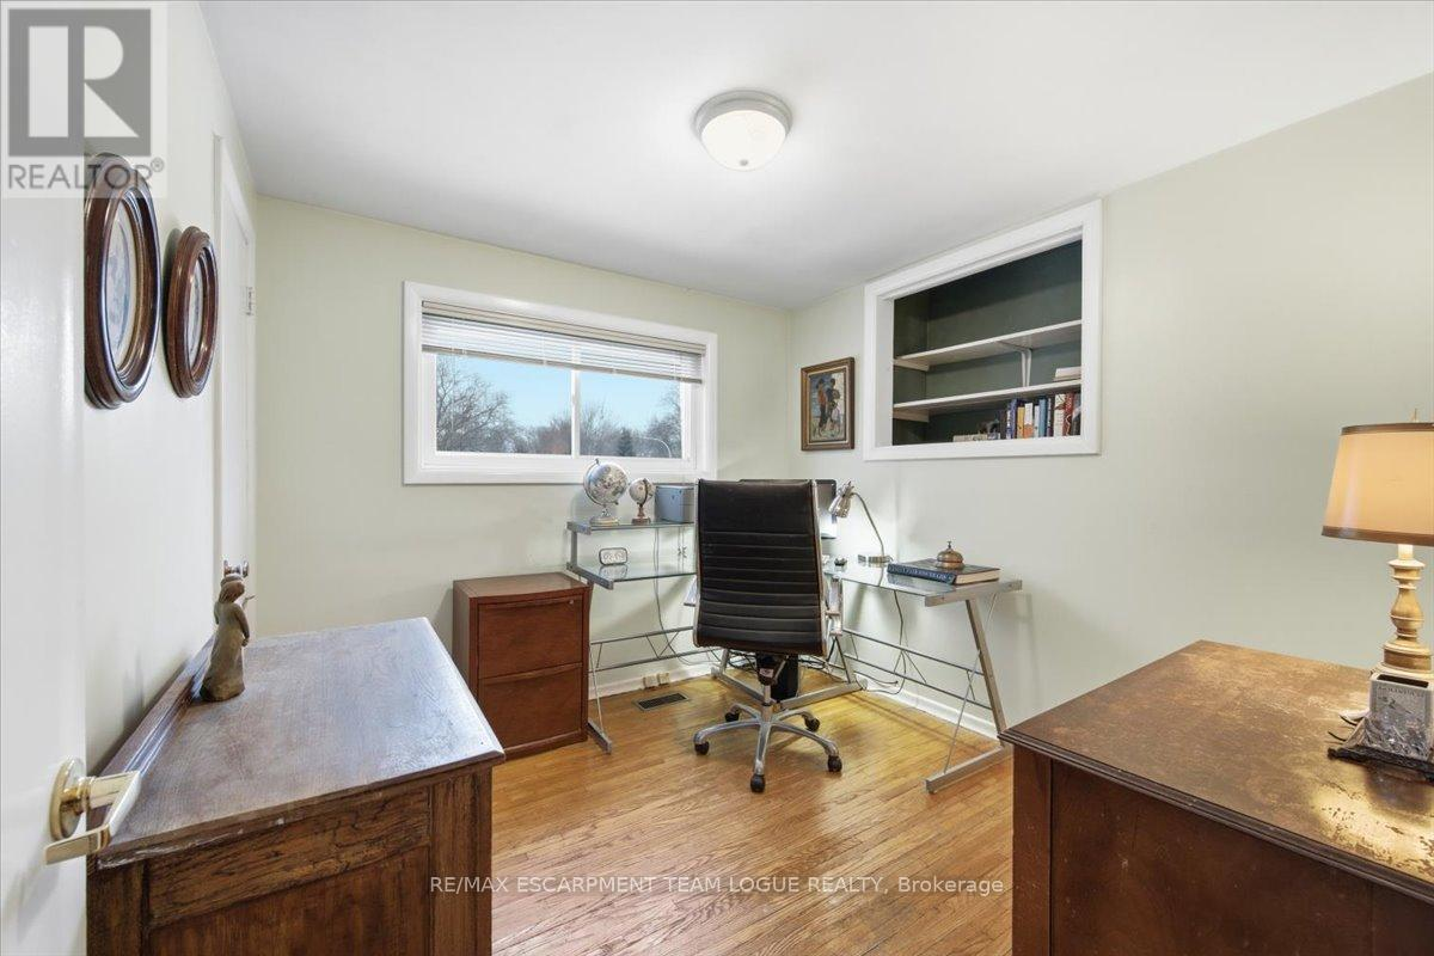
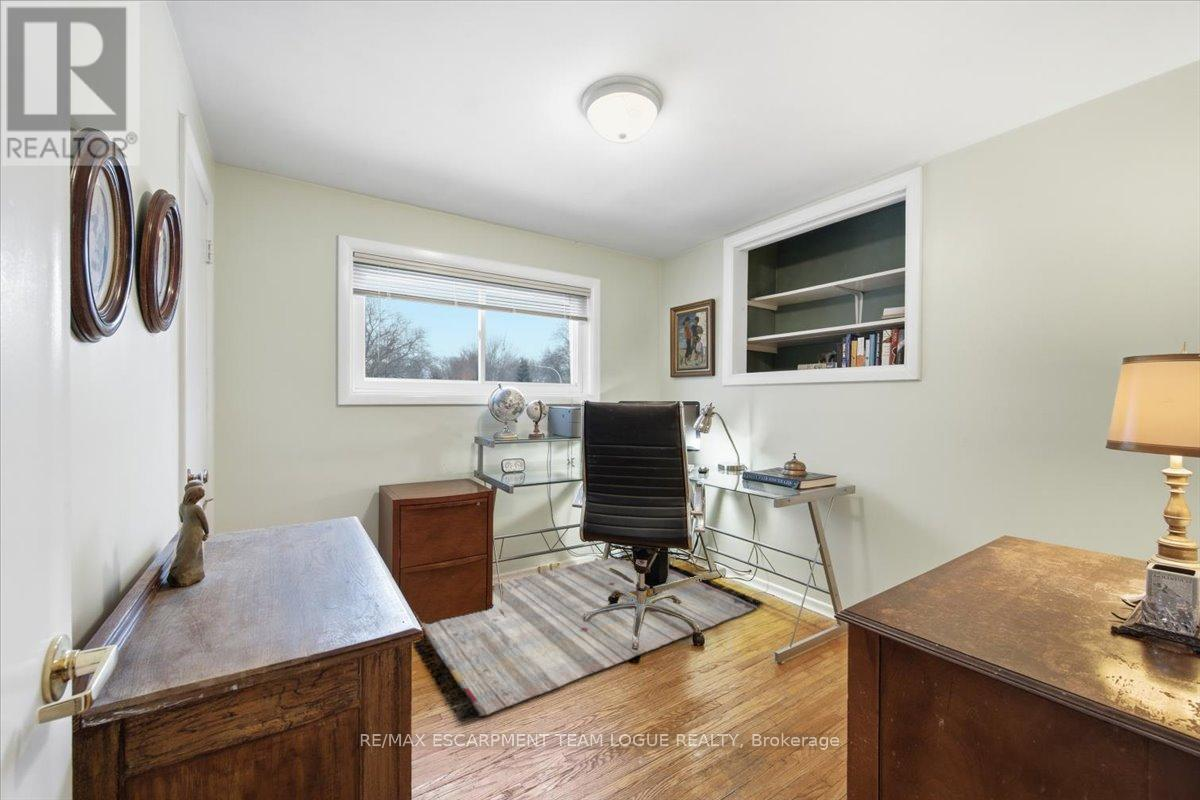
+ rug [412,556,766,723]
